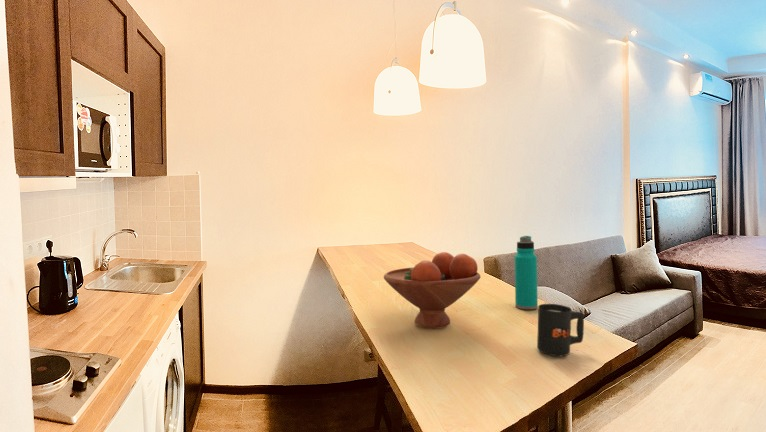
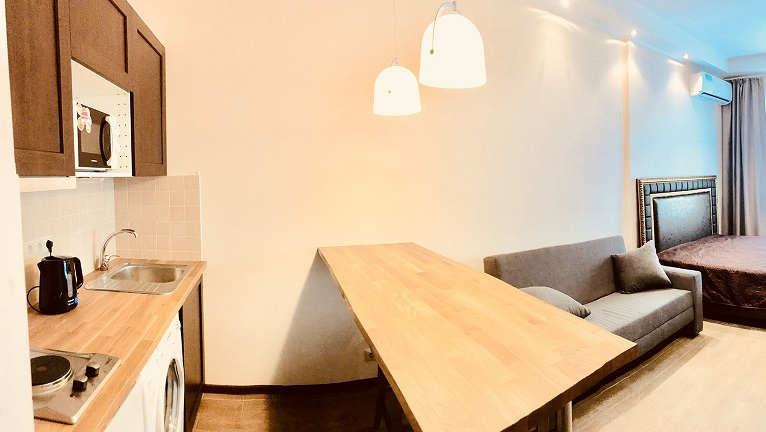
- fruit bowl [383,251,481,329]
- mug [536,303,585,357]
- water bottle [514,235,539,310]
